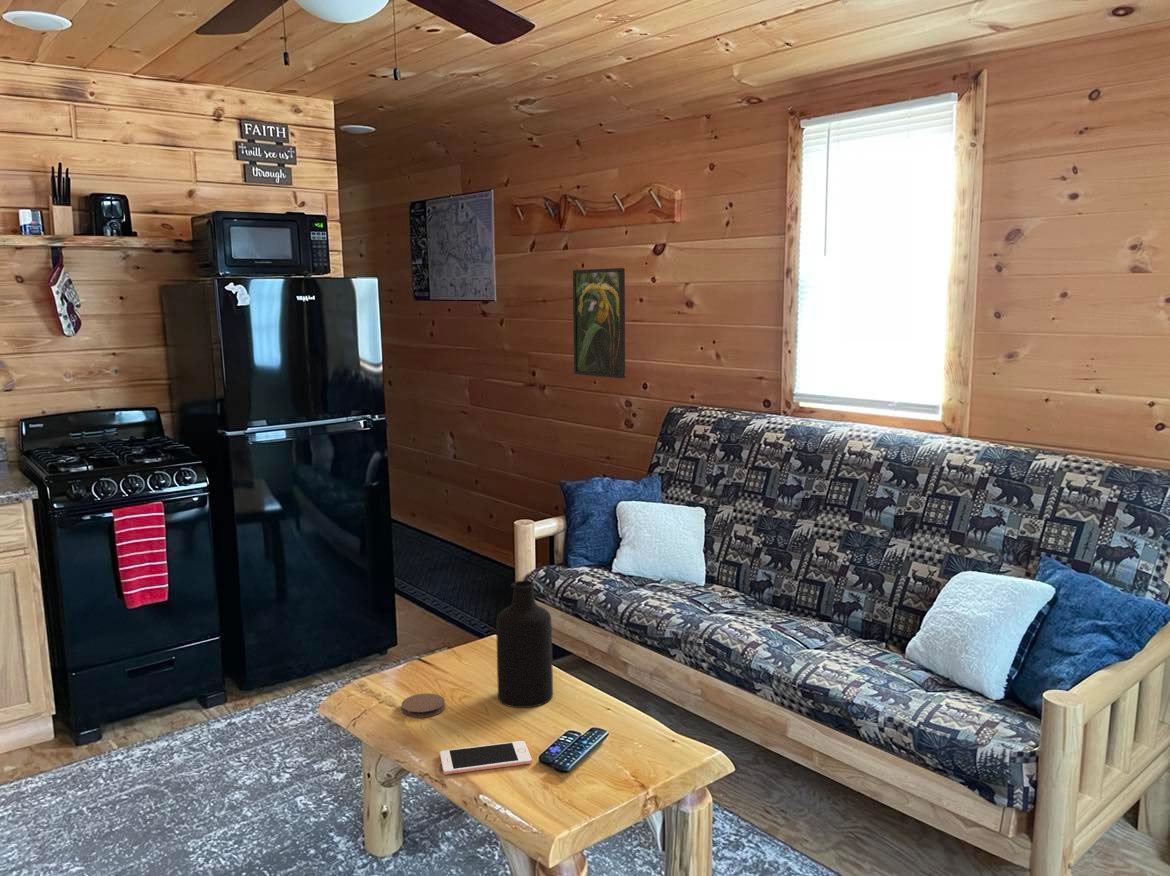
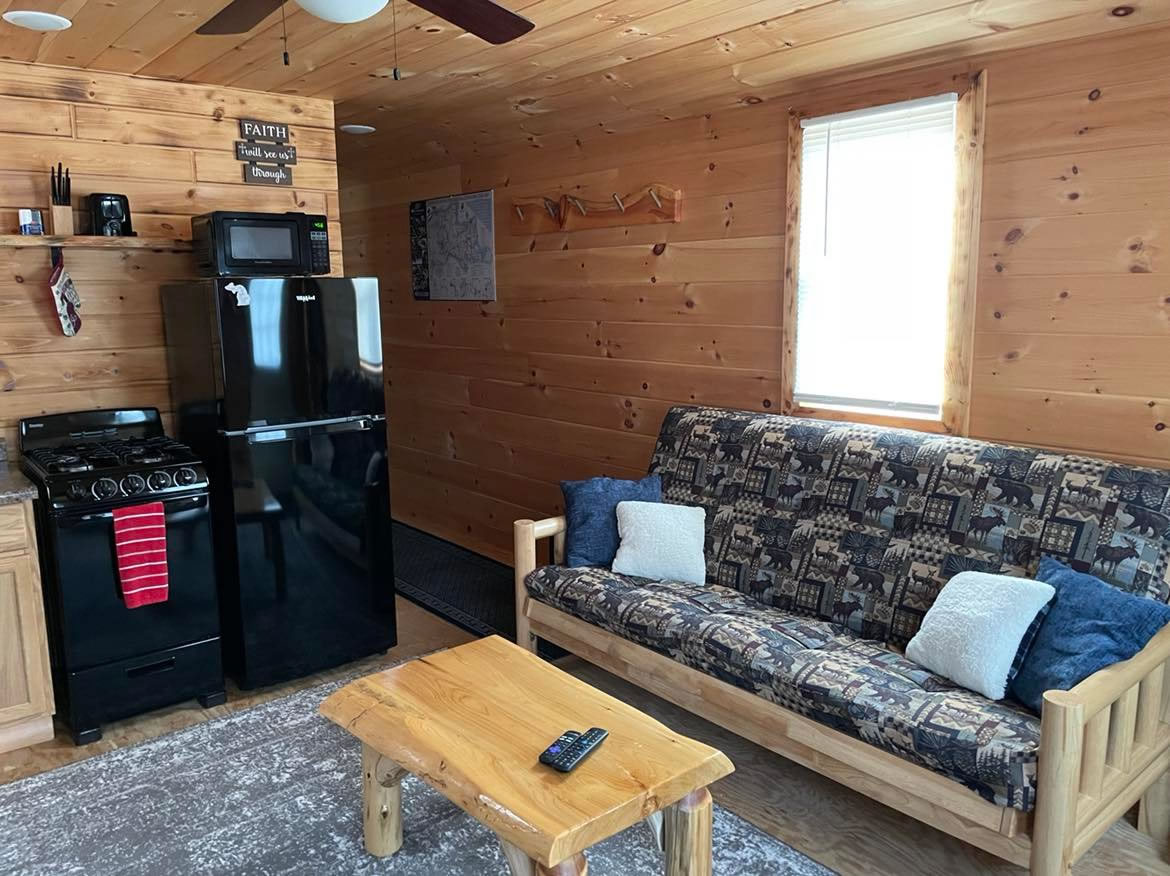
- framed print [572,267,626,379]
- bottle [495,580,554,709]
- coaster [401,693,446,719]
- cell phone [439,740,533,776]
